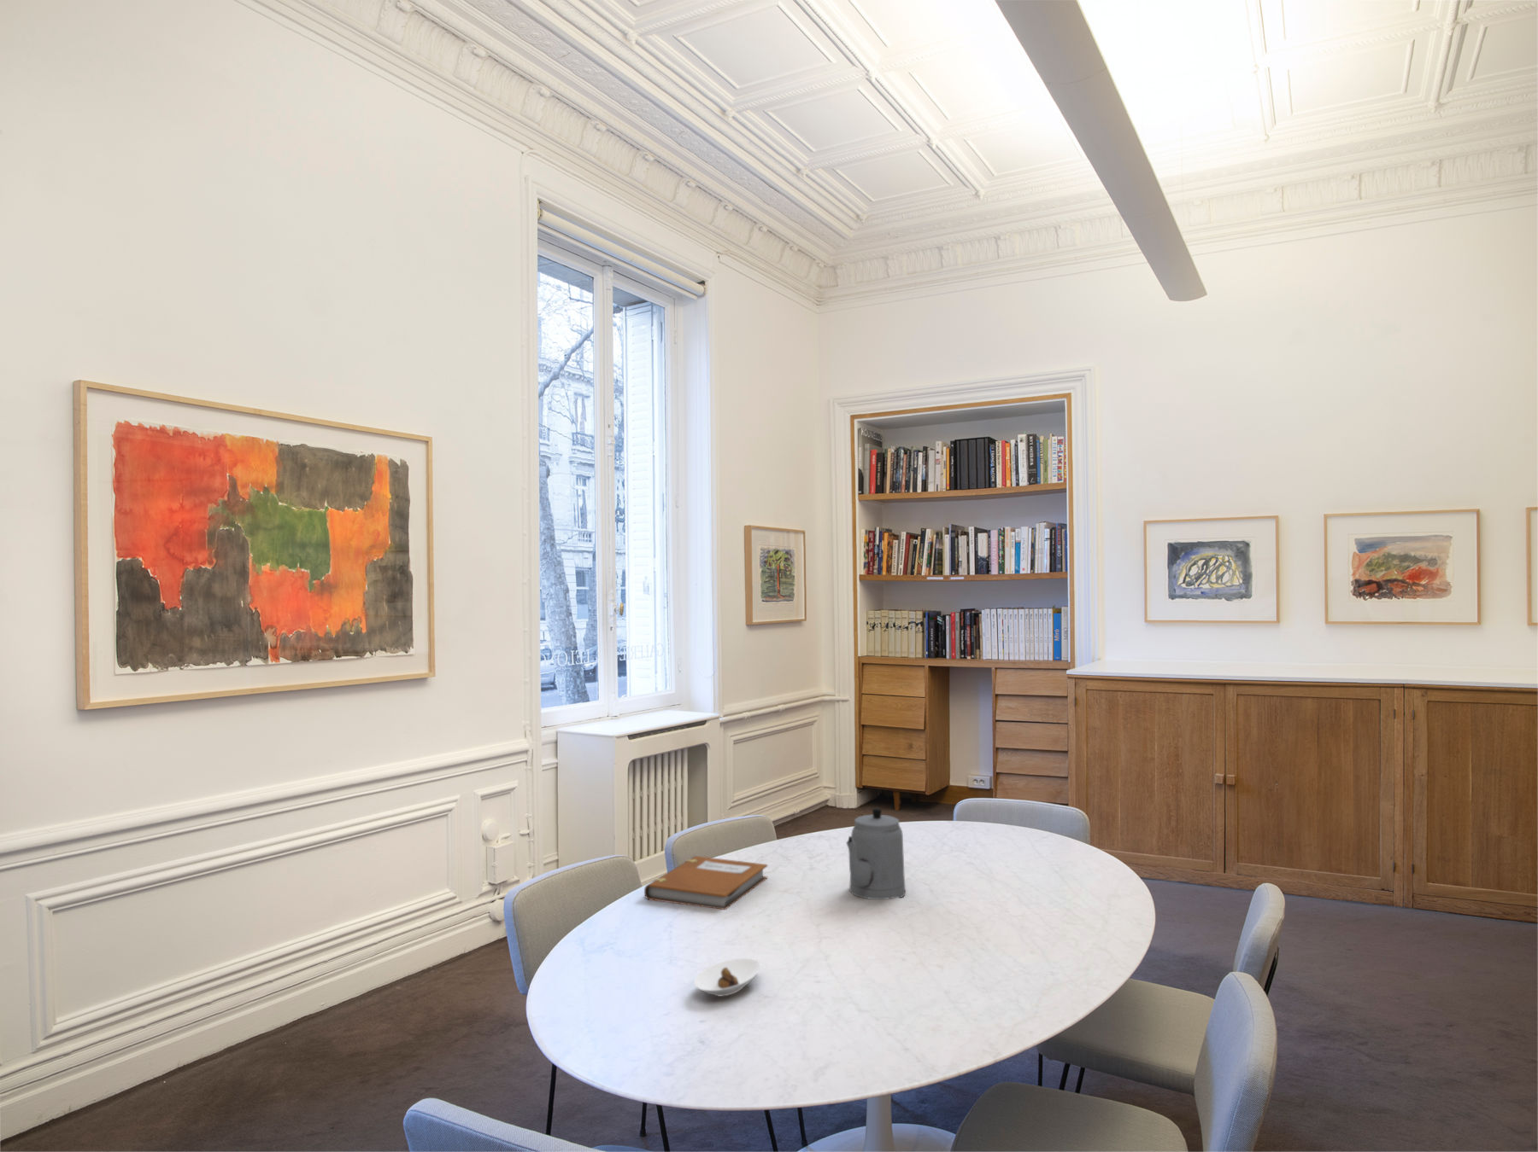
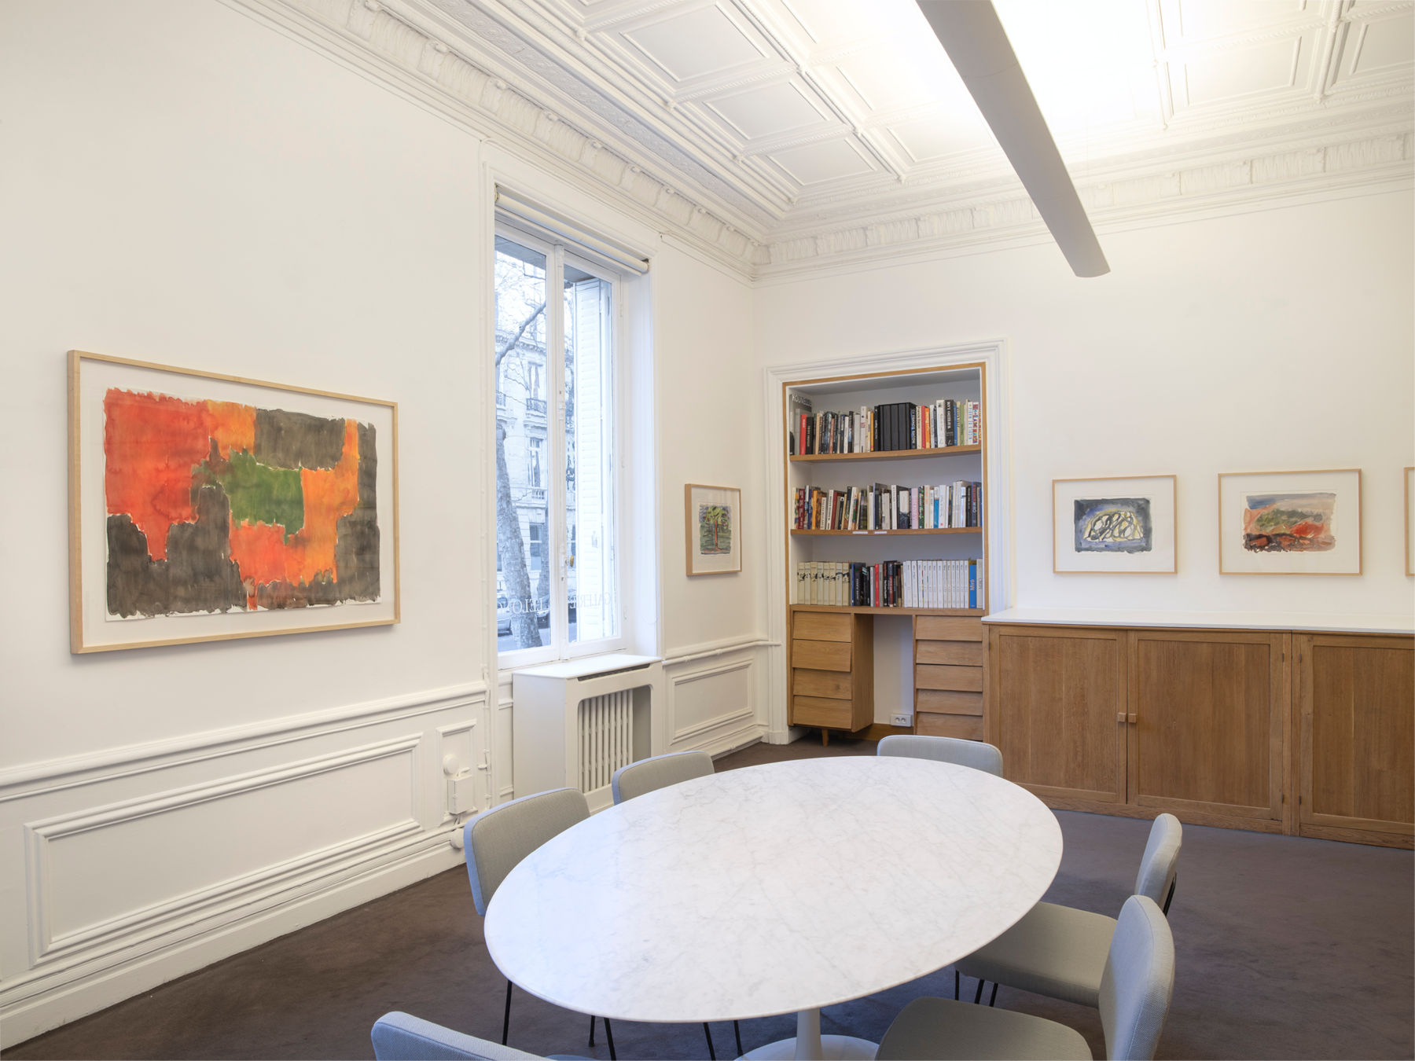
- teapot [845,807,907,900]
- notebook [643,856,768,910]
- saucer [693,957,762,997]
